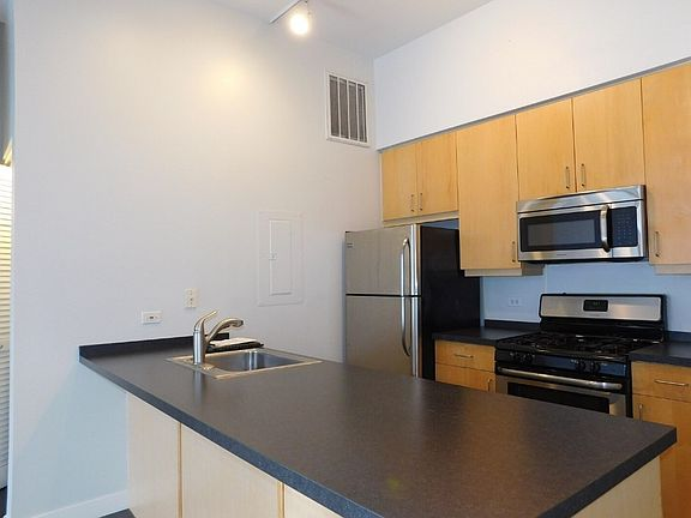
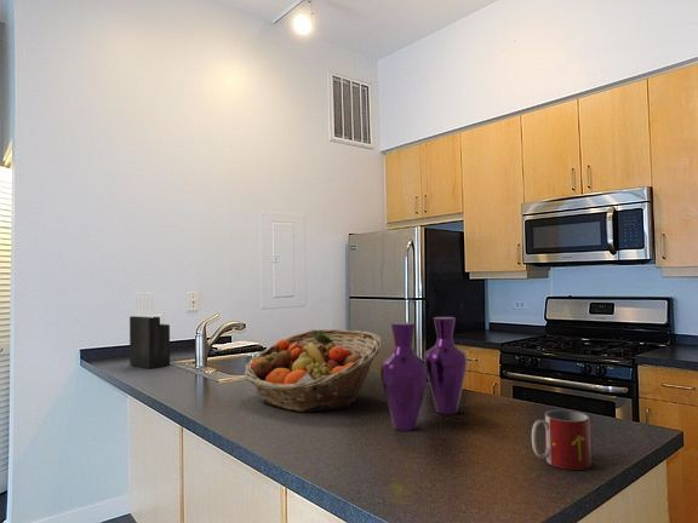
+ vase [379,316,468,432]
+ fruit basket [244,328,383,413]
+ knife block [128,291,171,369]
+ mug [531,409,593,471]
